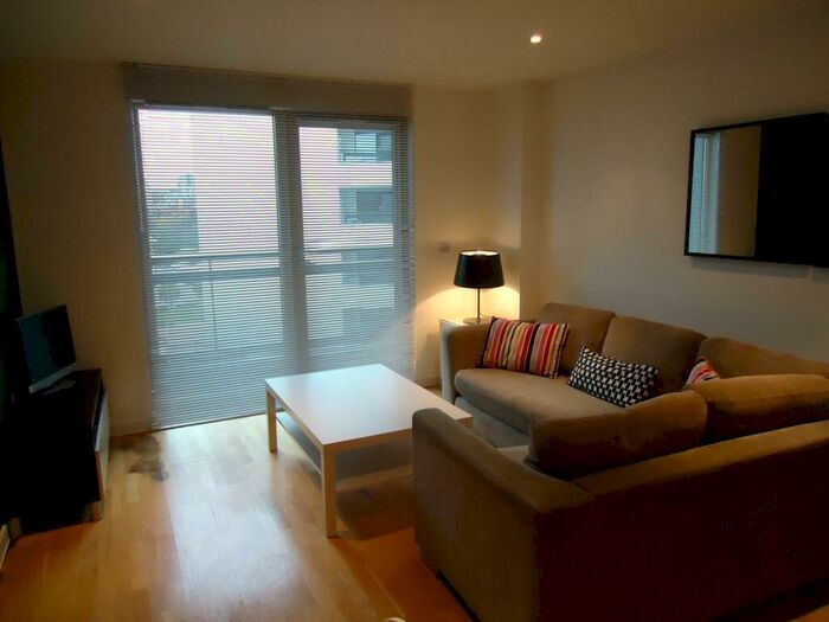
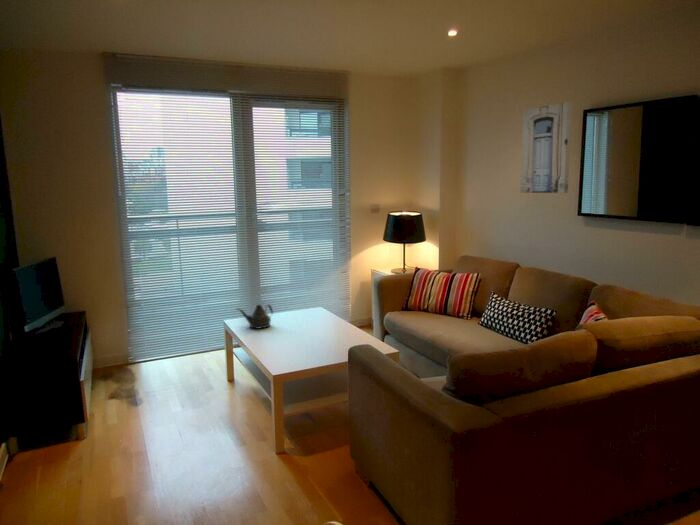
+ wall art [520,101,572,194]
+ teapot [235,303,274,330]
